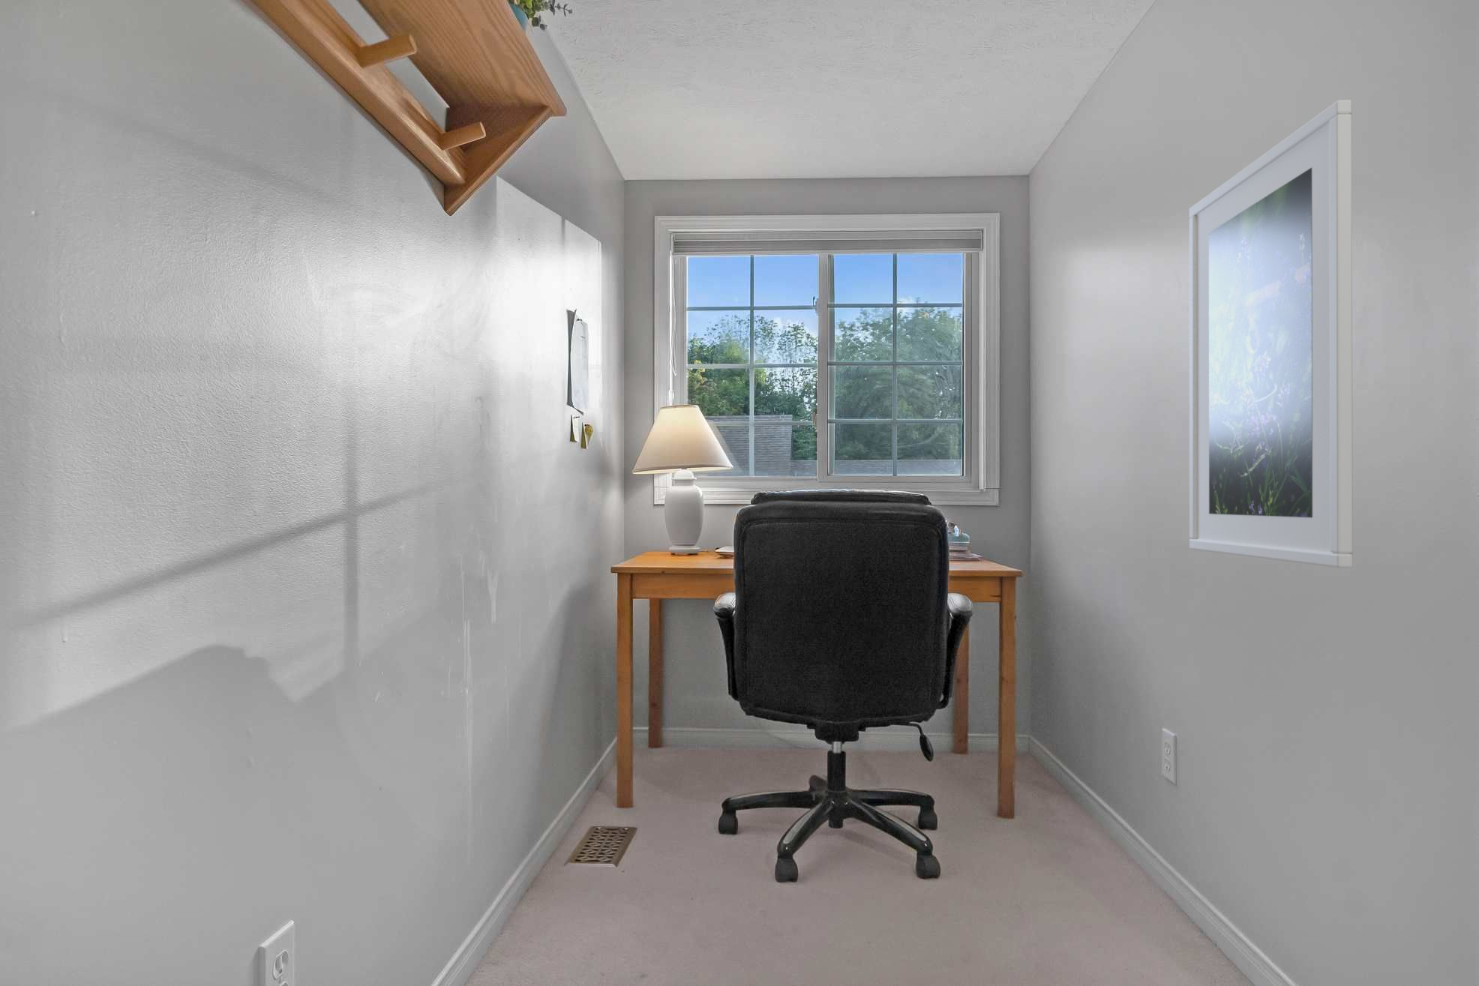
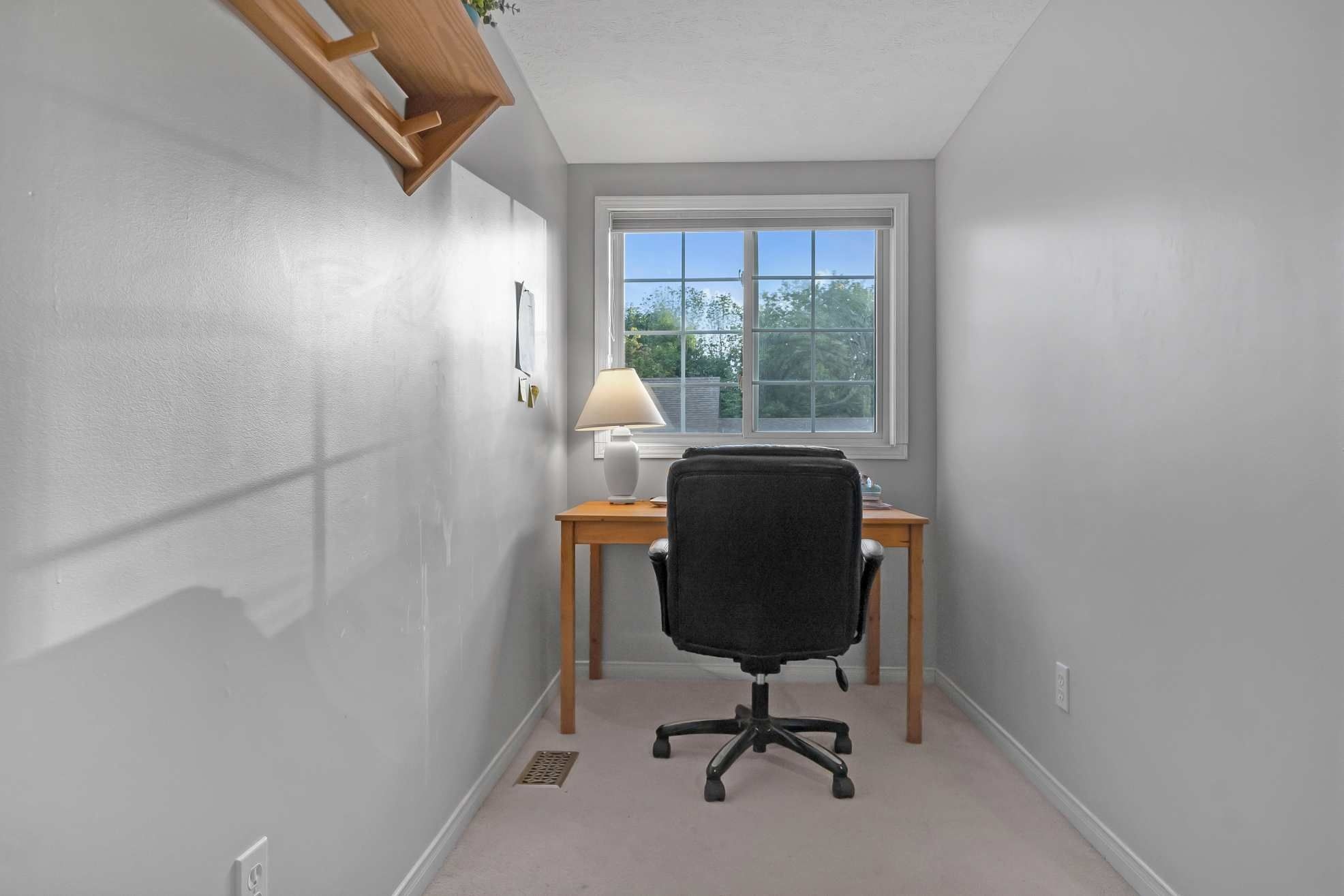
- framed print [1188,99,1354,568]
